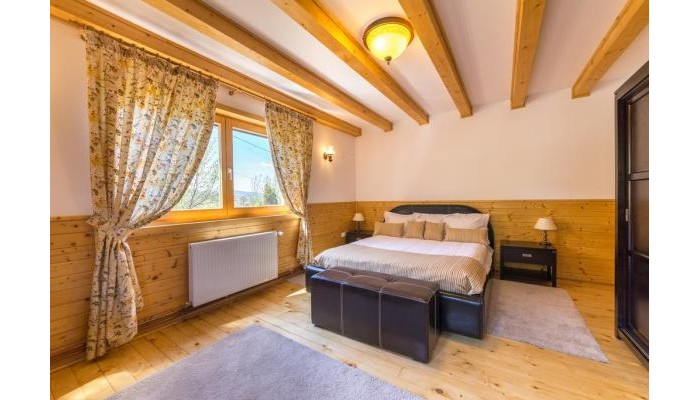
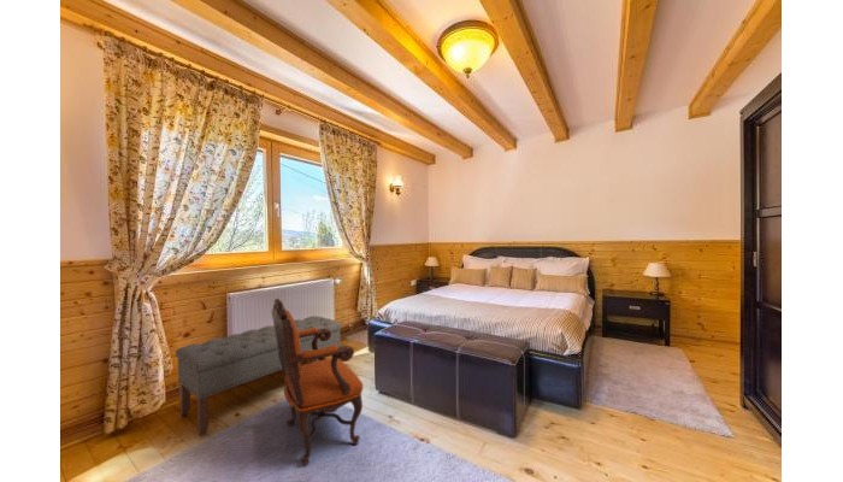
+ bench [175,315,343,437]
+ armchair [271,298,364,466]
